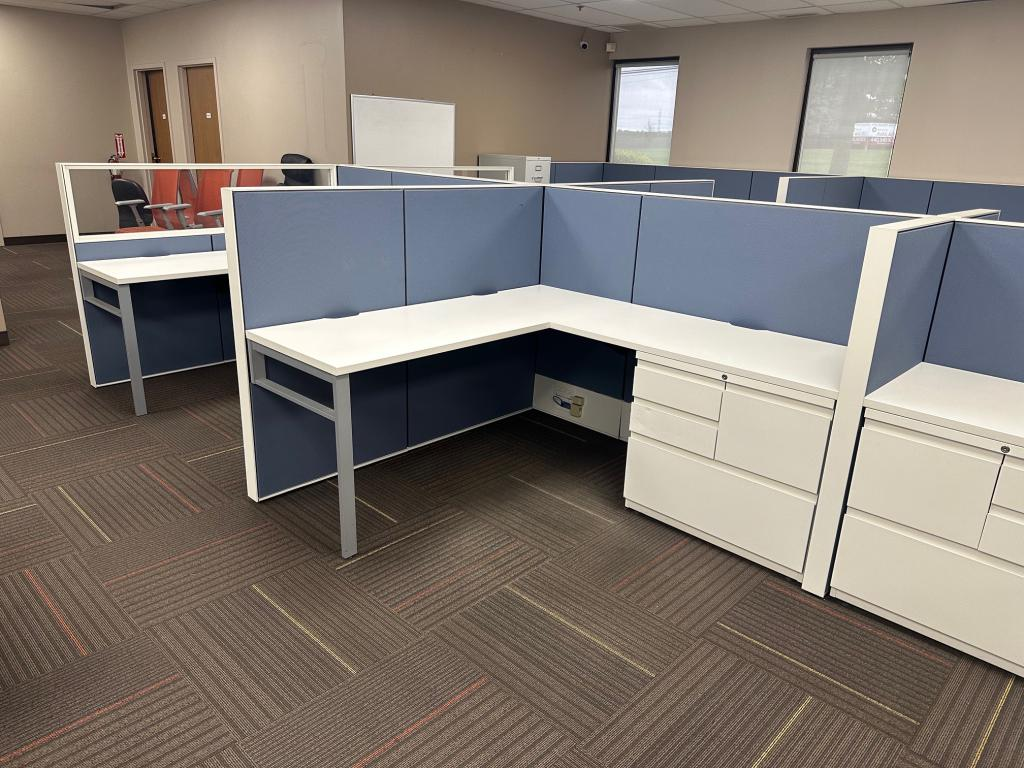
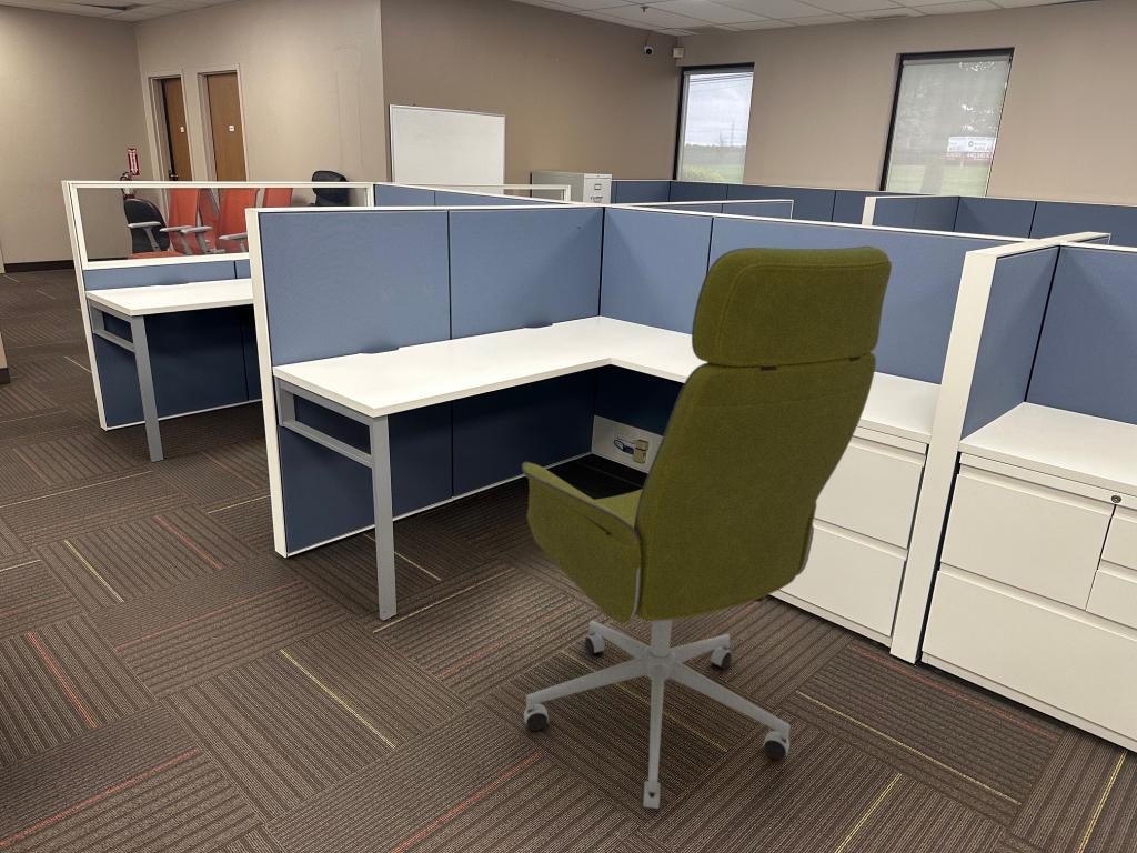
+ office chair [521,245,893,811]
